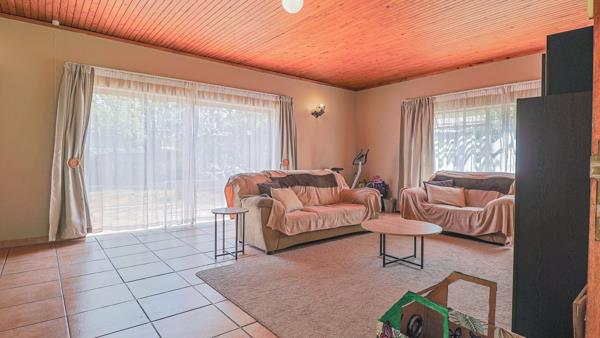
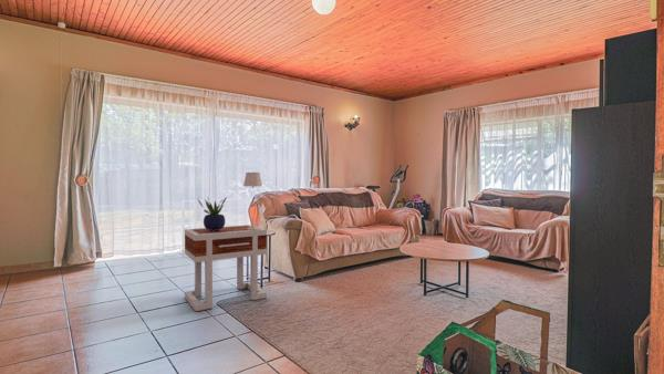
+ side table [184,224,268,312]
+ table lamp [242,172,263,230]
+ potted plant [197,195,228,231]
